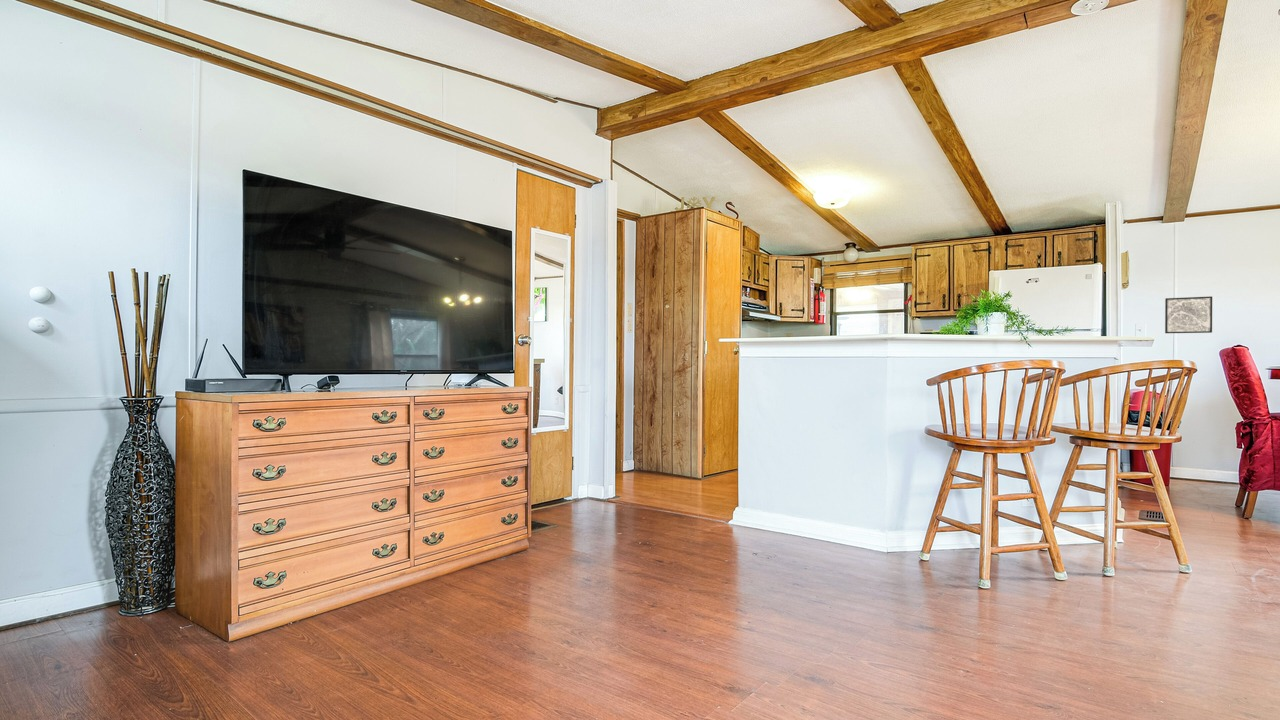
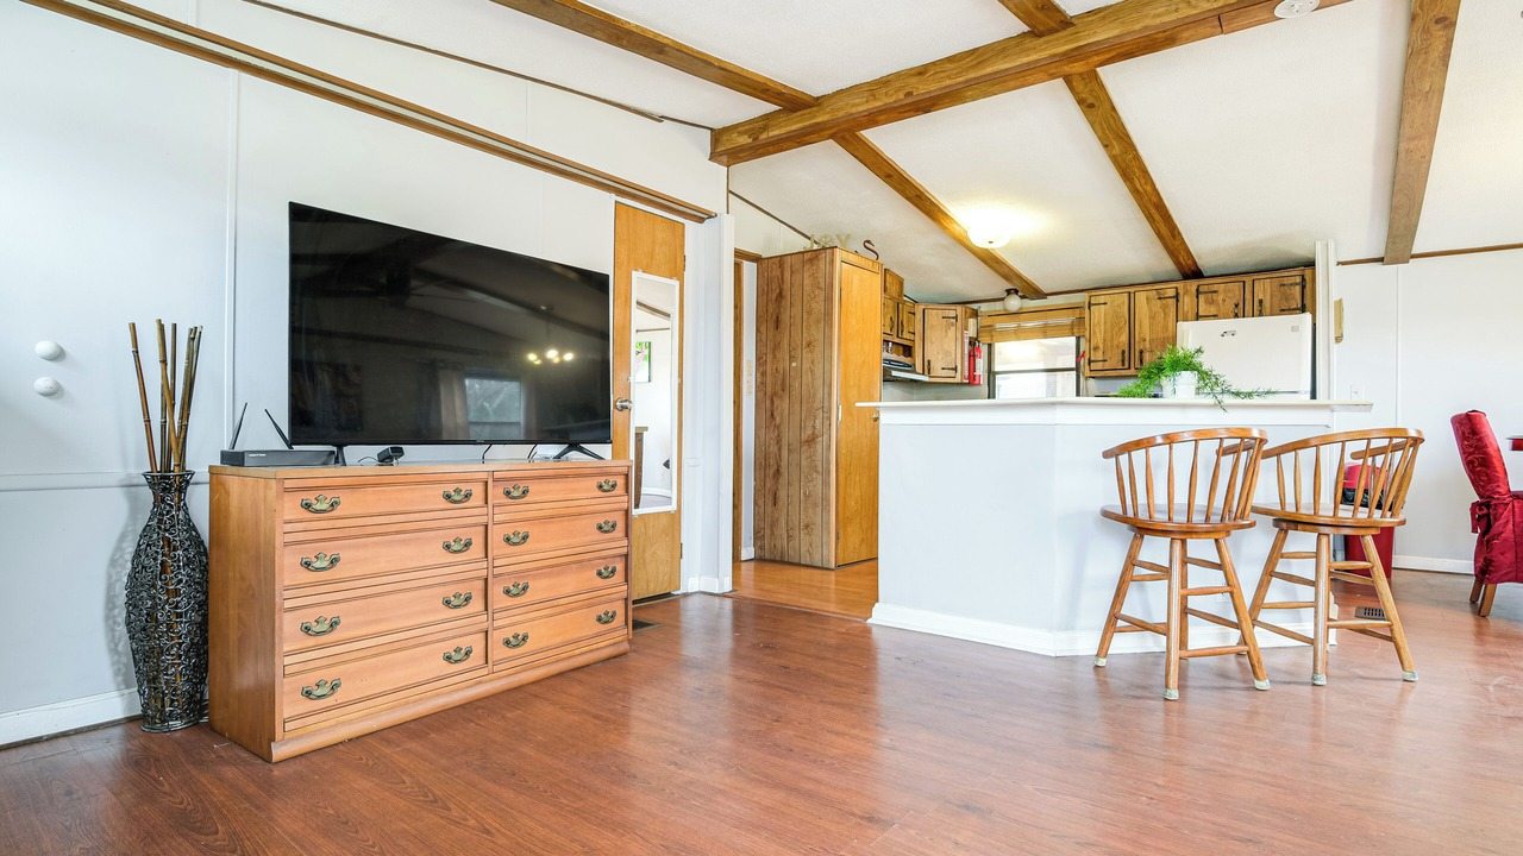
- wall art [1164,295,1213,334]
